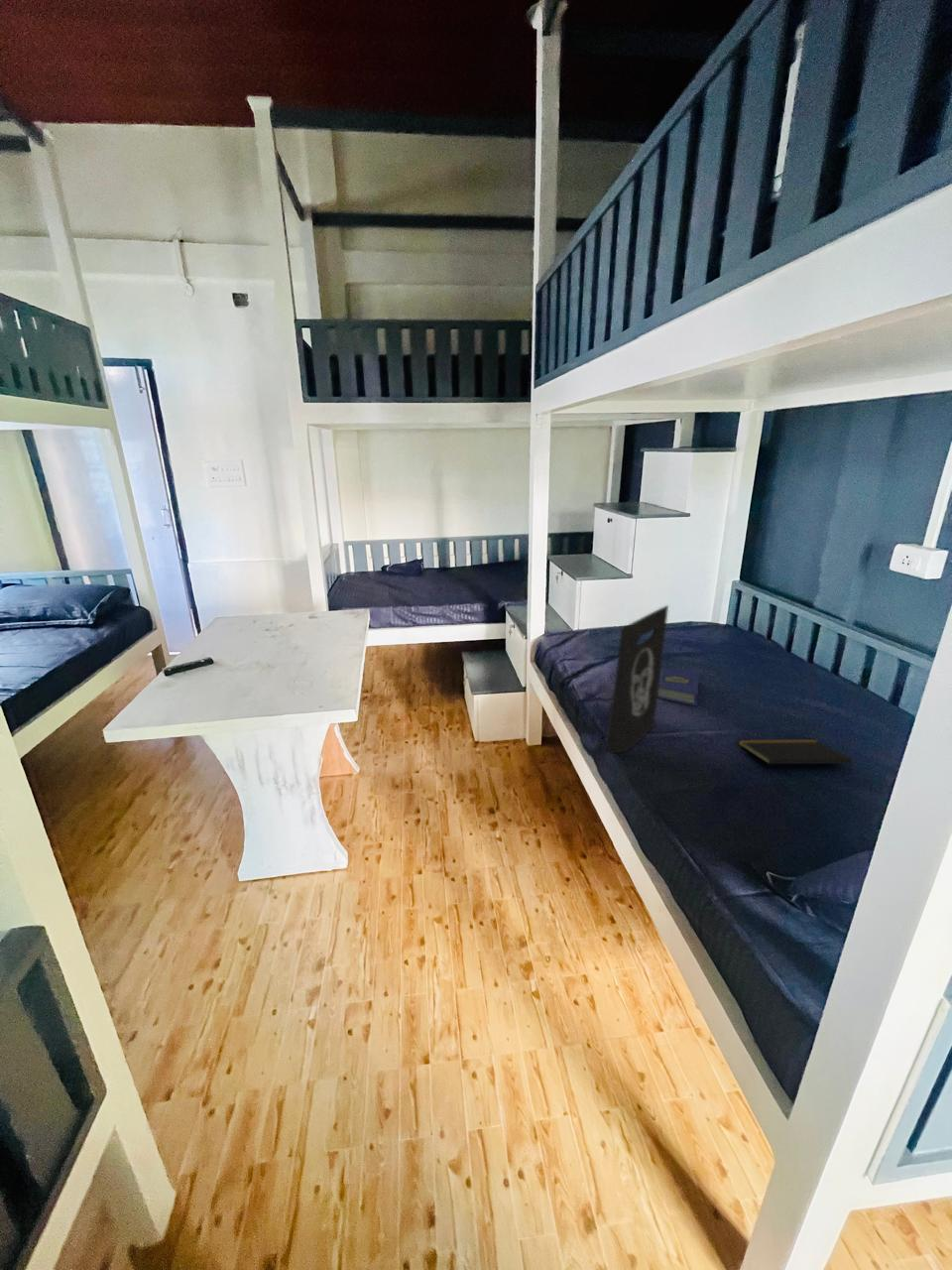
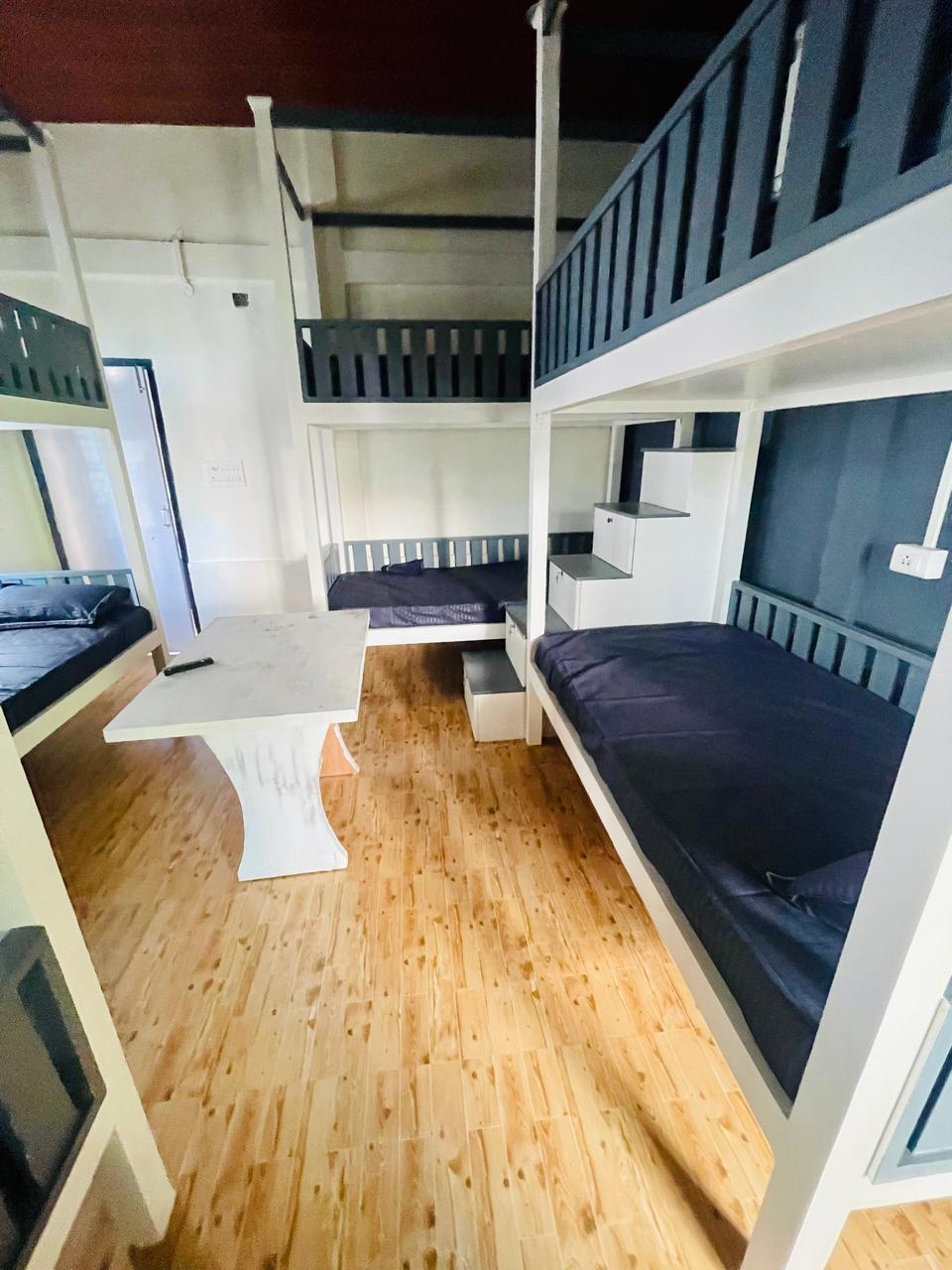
- hardcover book [657,667,701,707]
- tote bag [604,604,669,754]
- notepad [737,738,853,774]
